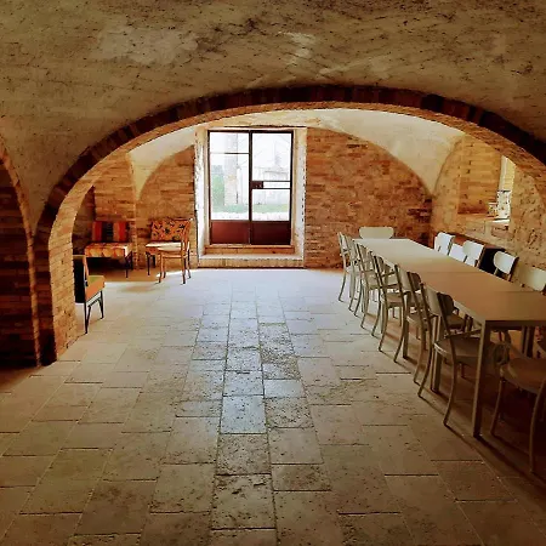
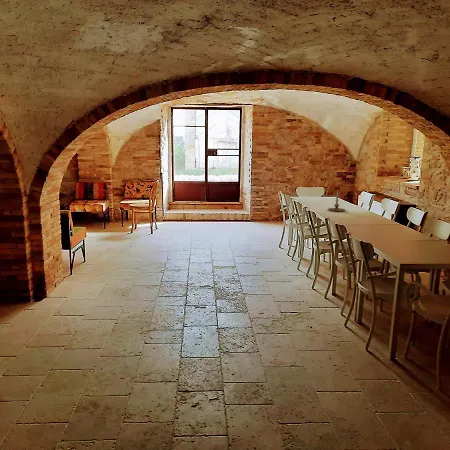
+ candle holder [327,190,346,212]
